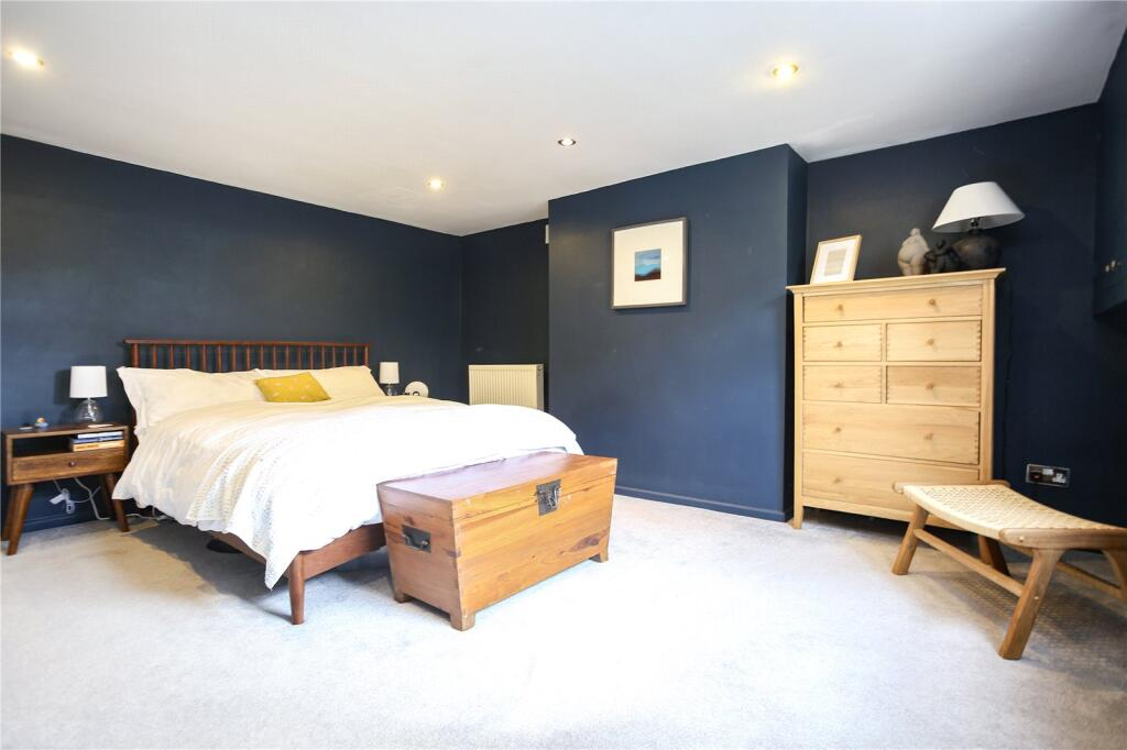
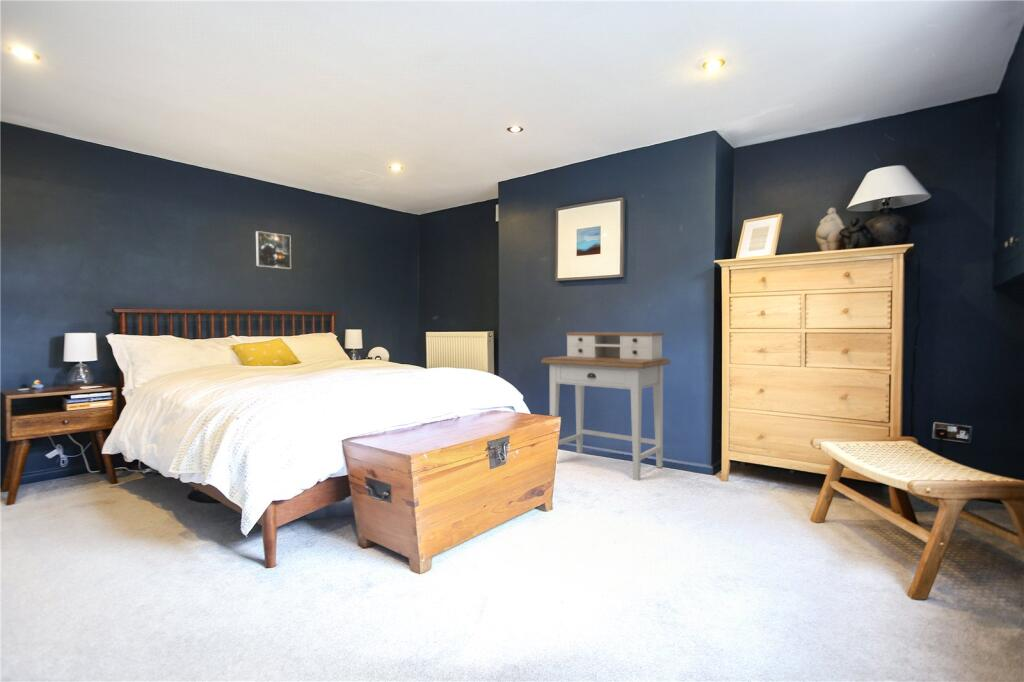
+ desk [540,331,671,482]
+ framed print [255,230,292,270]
